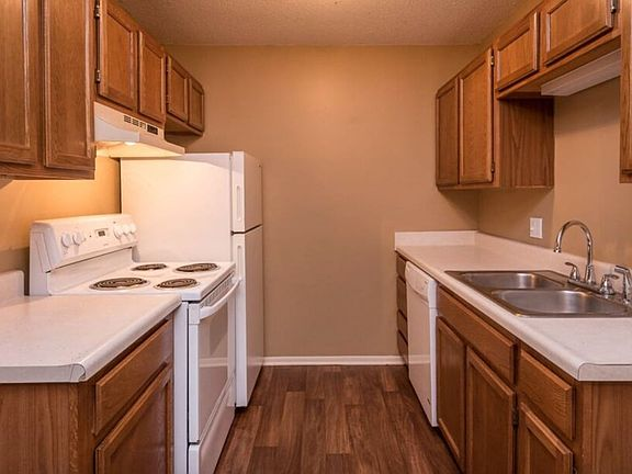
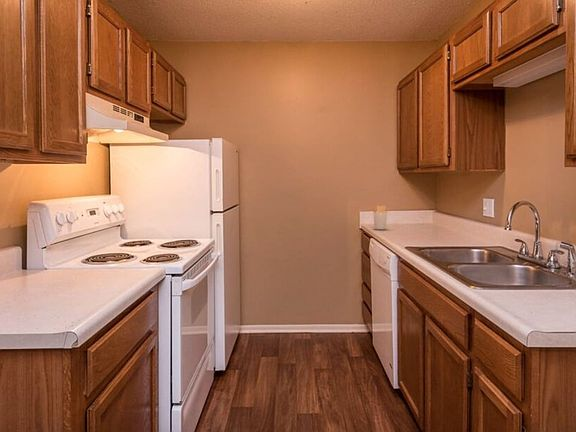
+ utensil holder [371,204,390,230]
